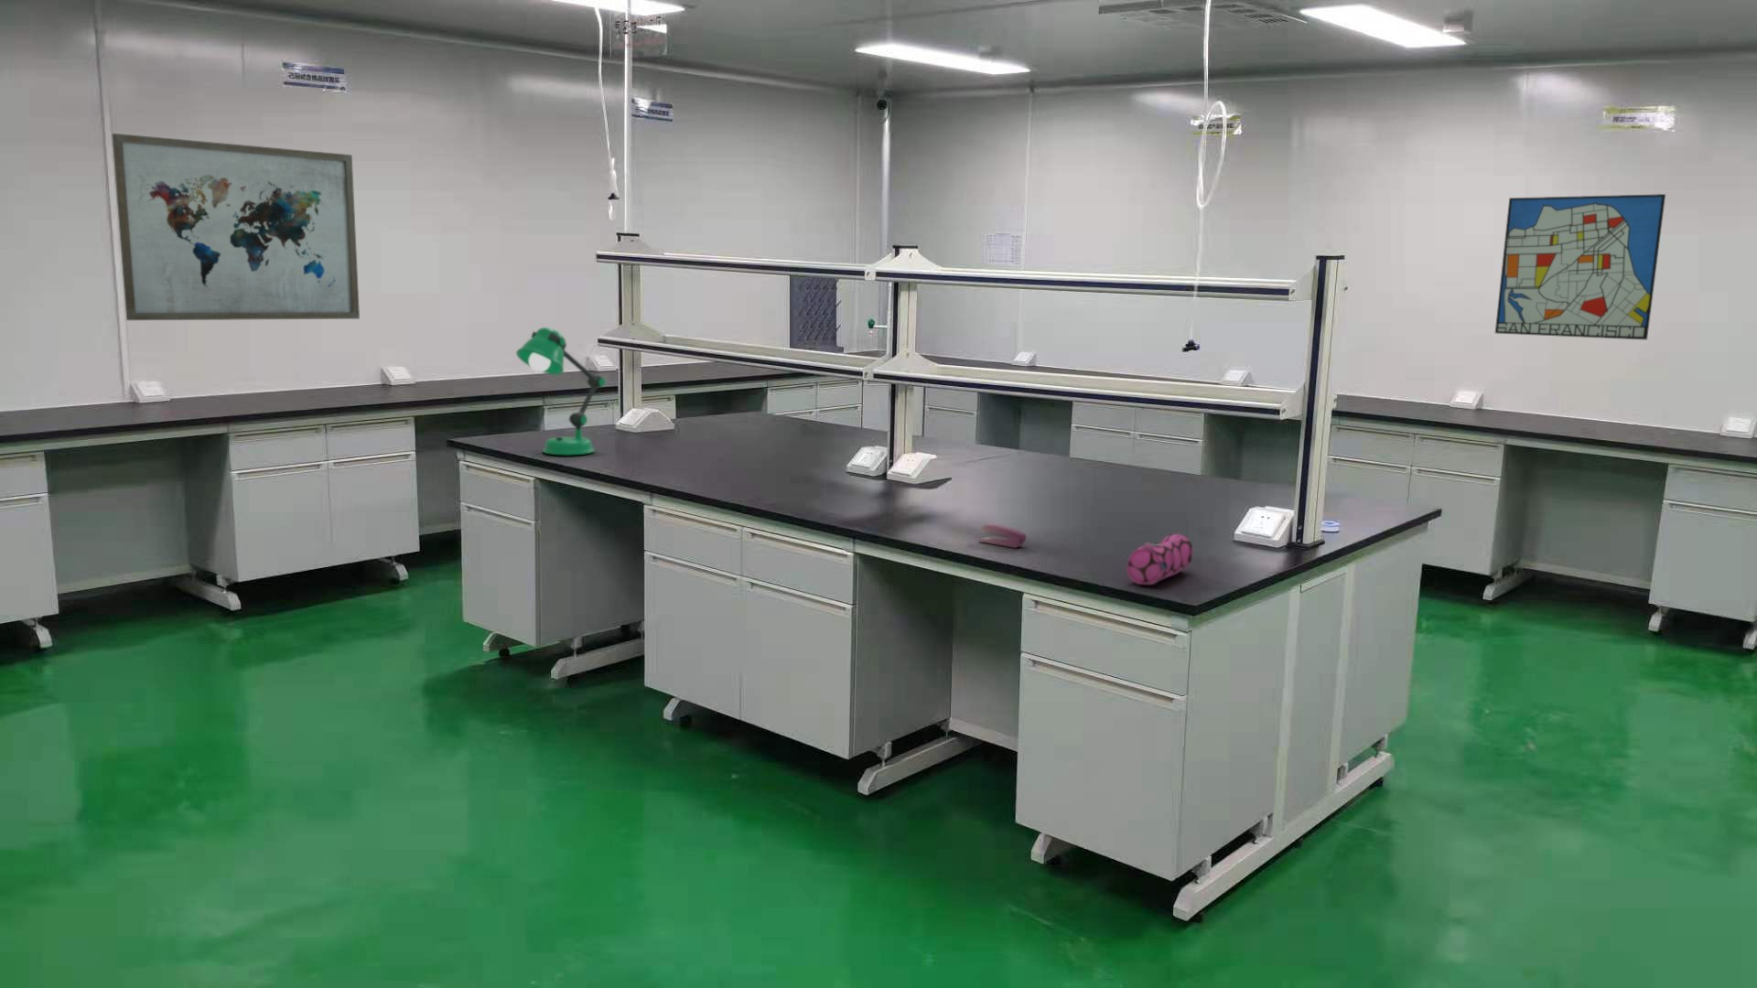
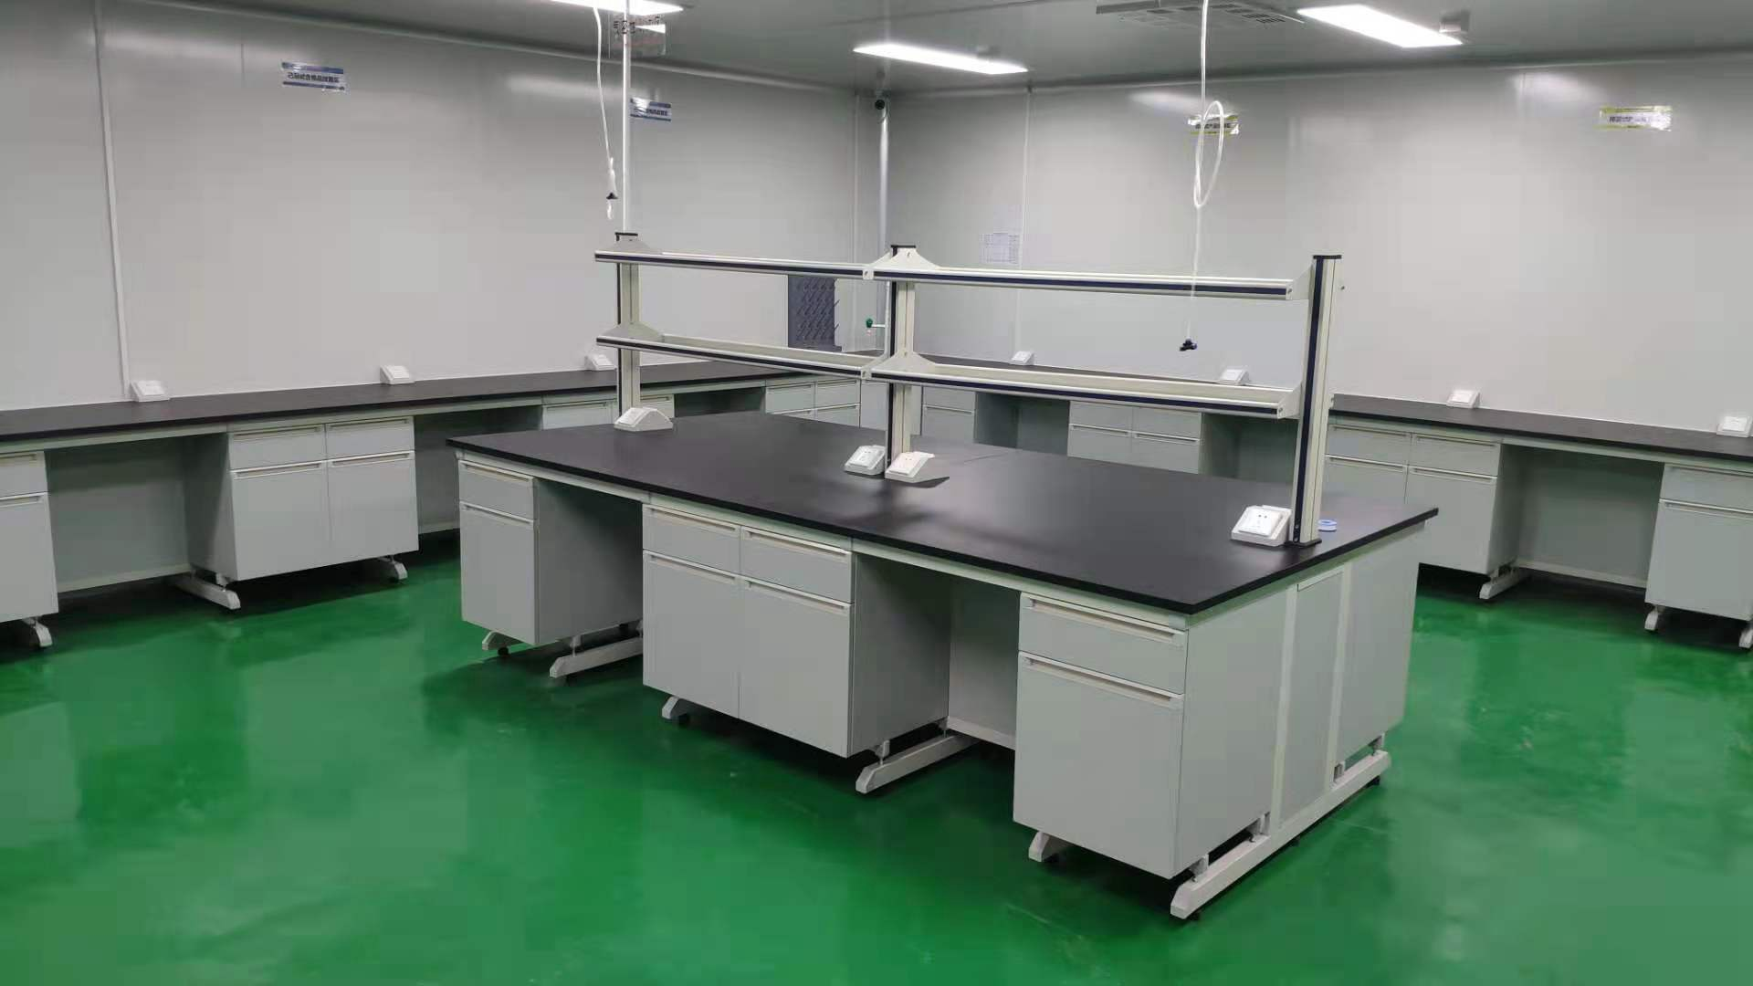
- desk lamp [515,327,607,456]
- wall art [111,133,361,321]
- pencil case [1126,533,1193,586]
- wall art [1494,193,1666,340]
- stapler [979,522,1028,549]
